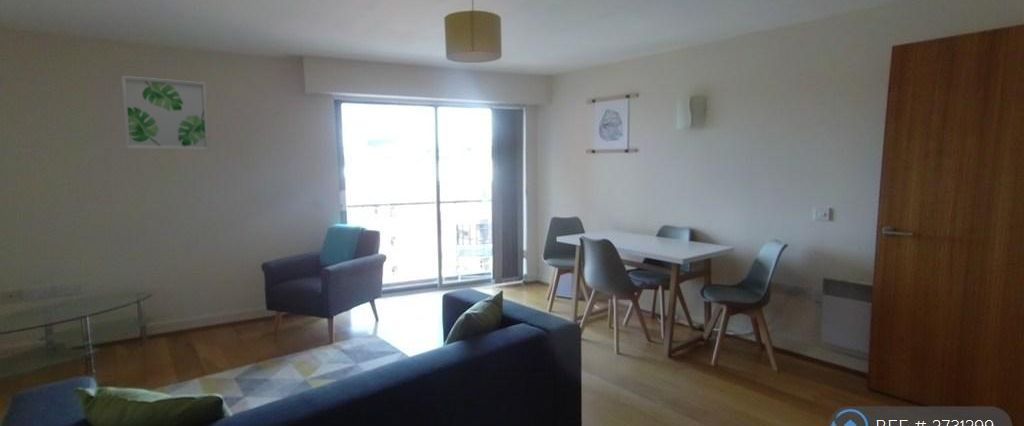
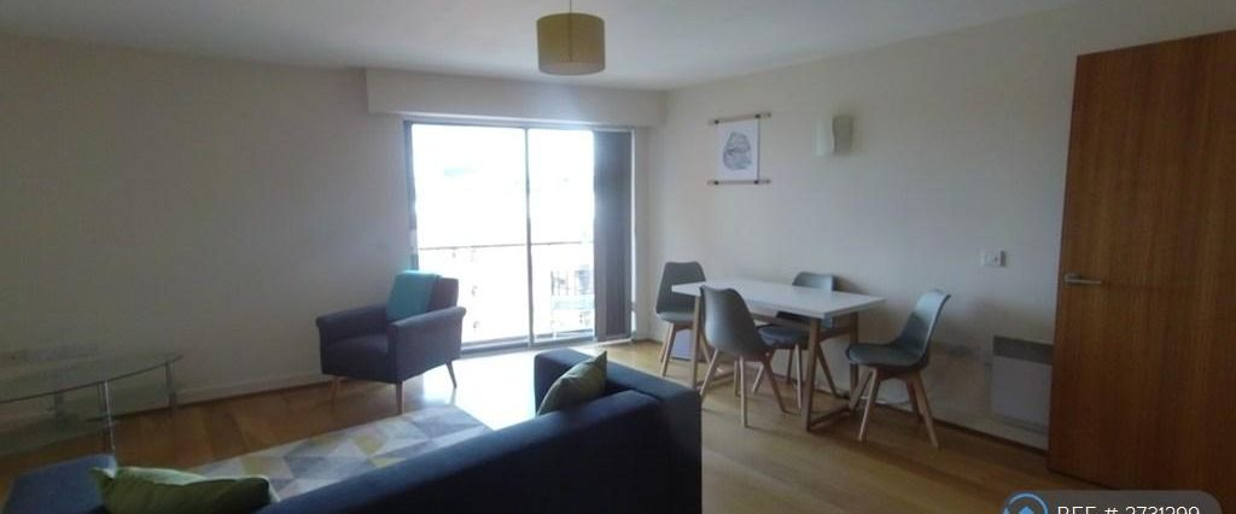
- wall art [121,75,210,151]
